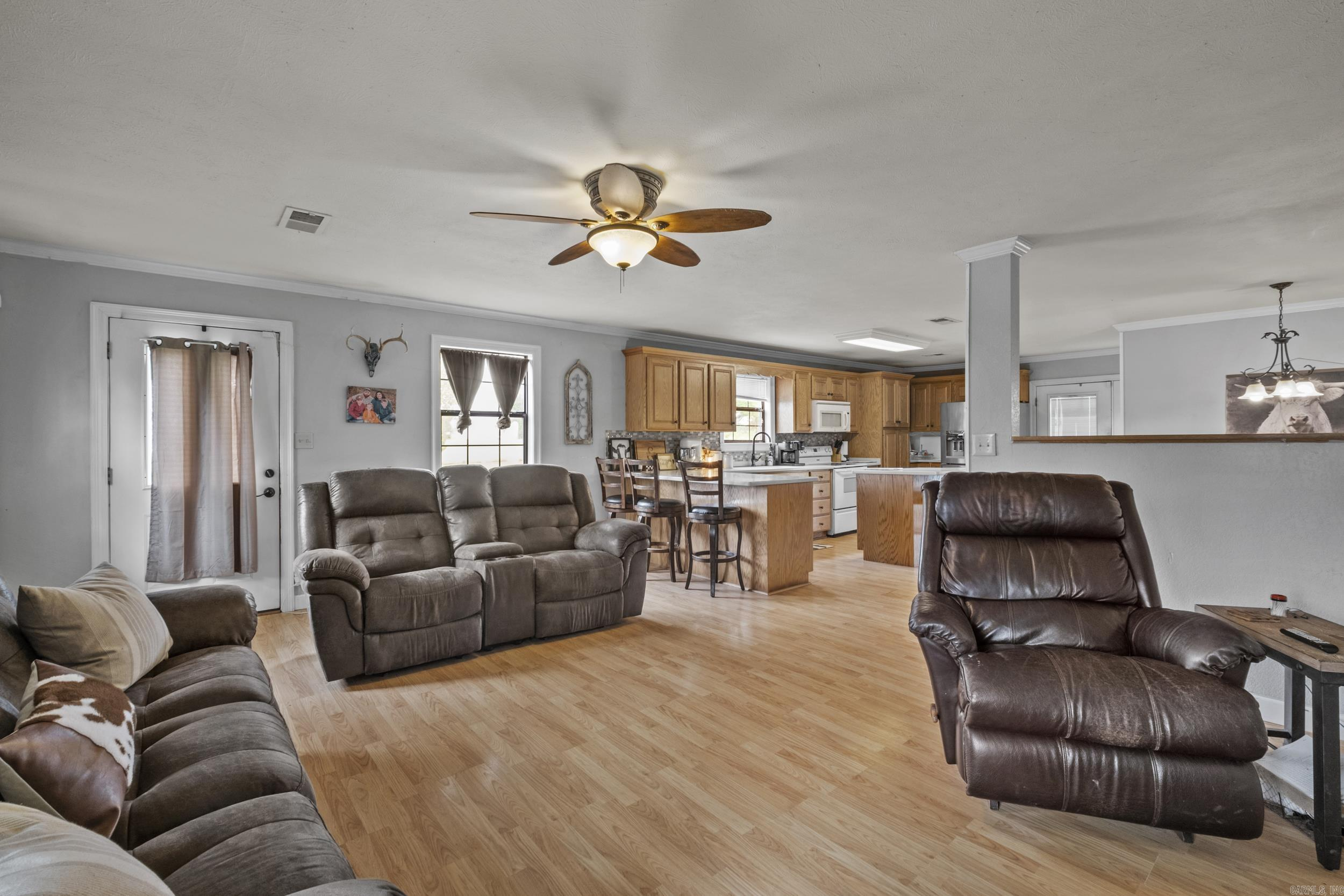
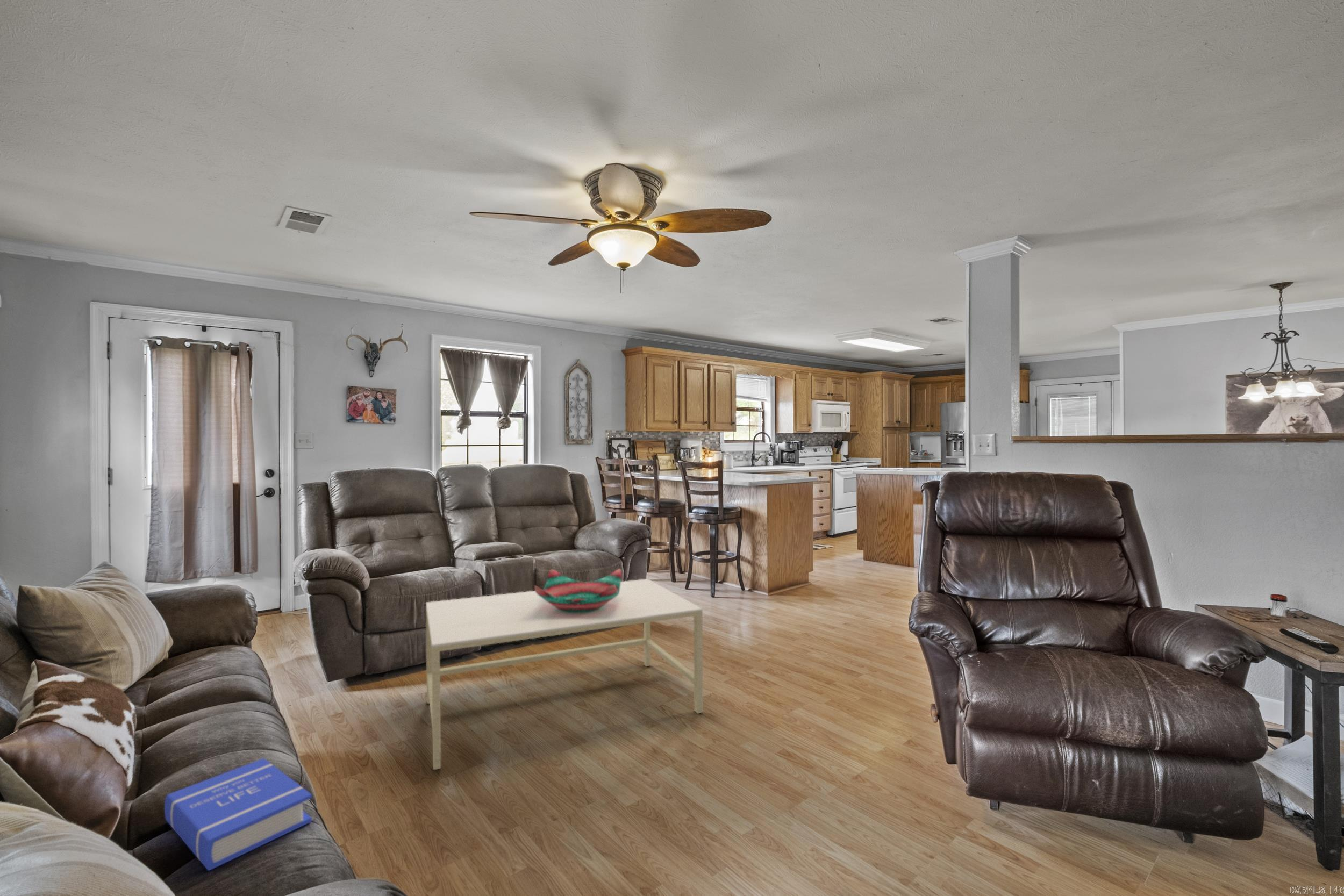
+ book [164,758,312,871]
+ coffee table [426,578,703,771]
+ decorative bowl [534,568,622,612]
